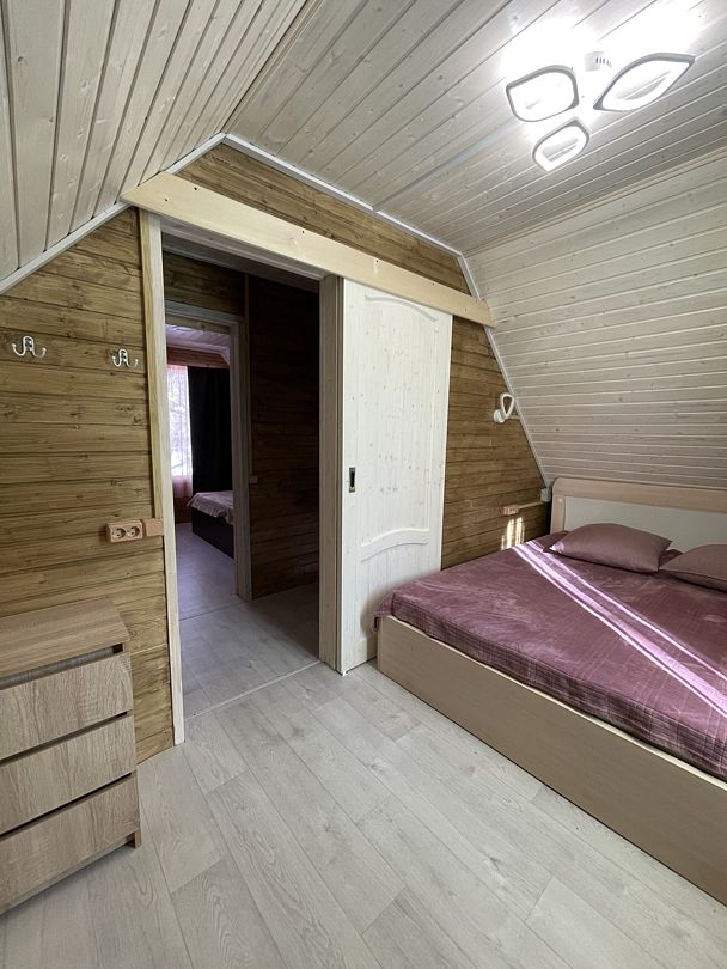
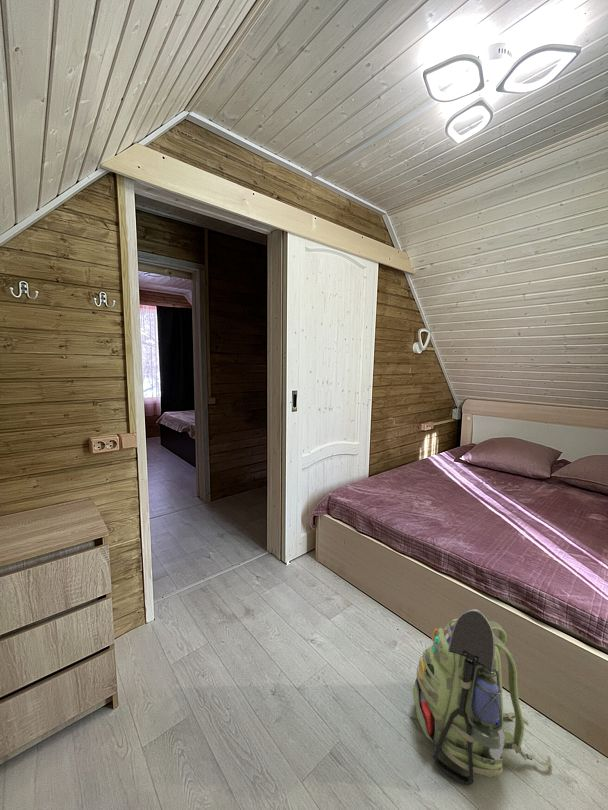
+ backpack [412,608,552,787]
